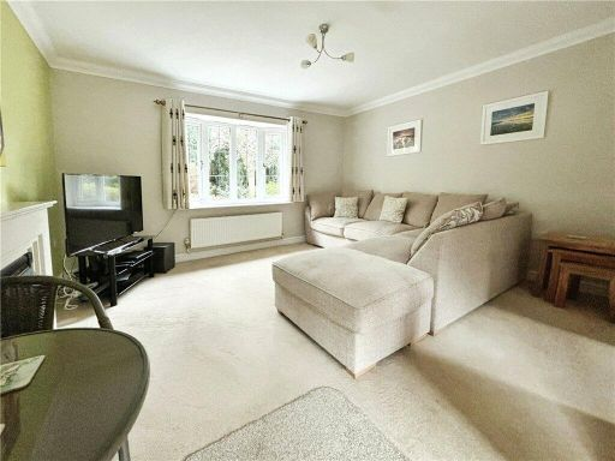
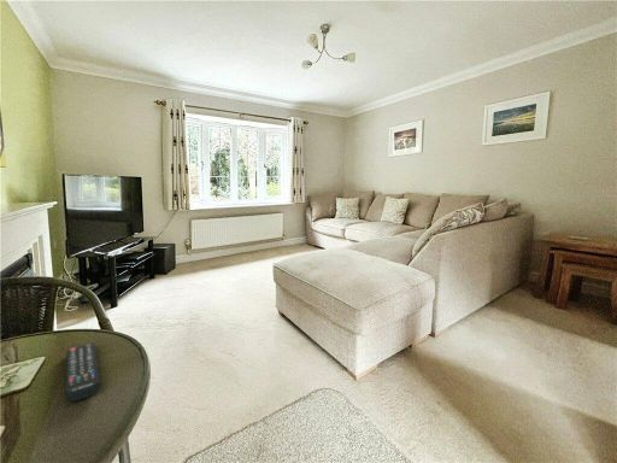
+ remote control [64,341,101,403]
